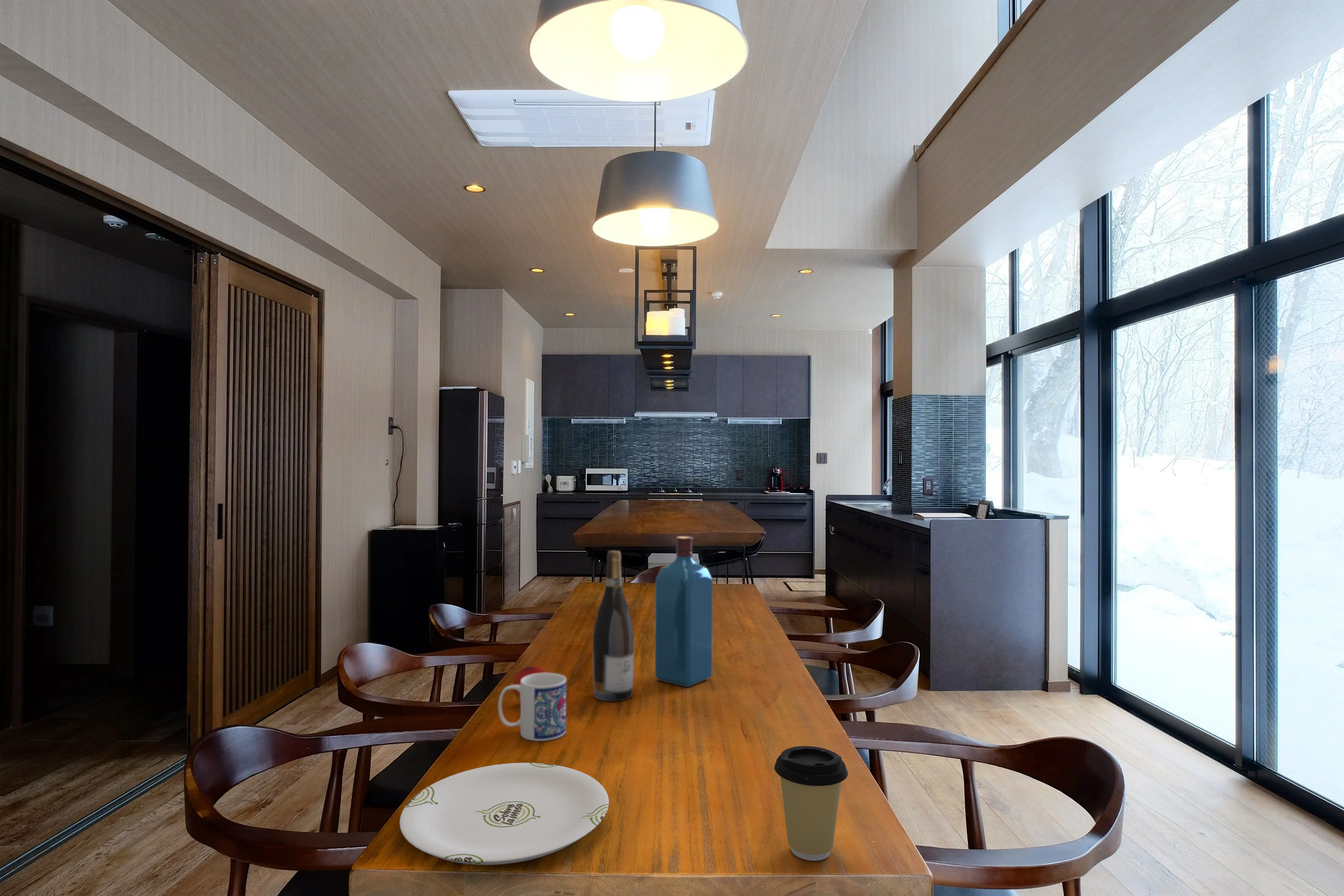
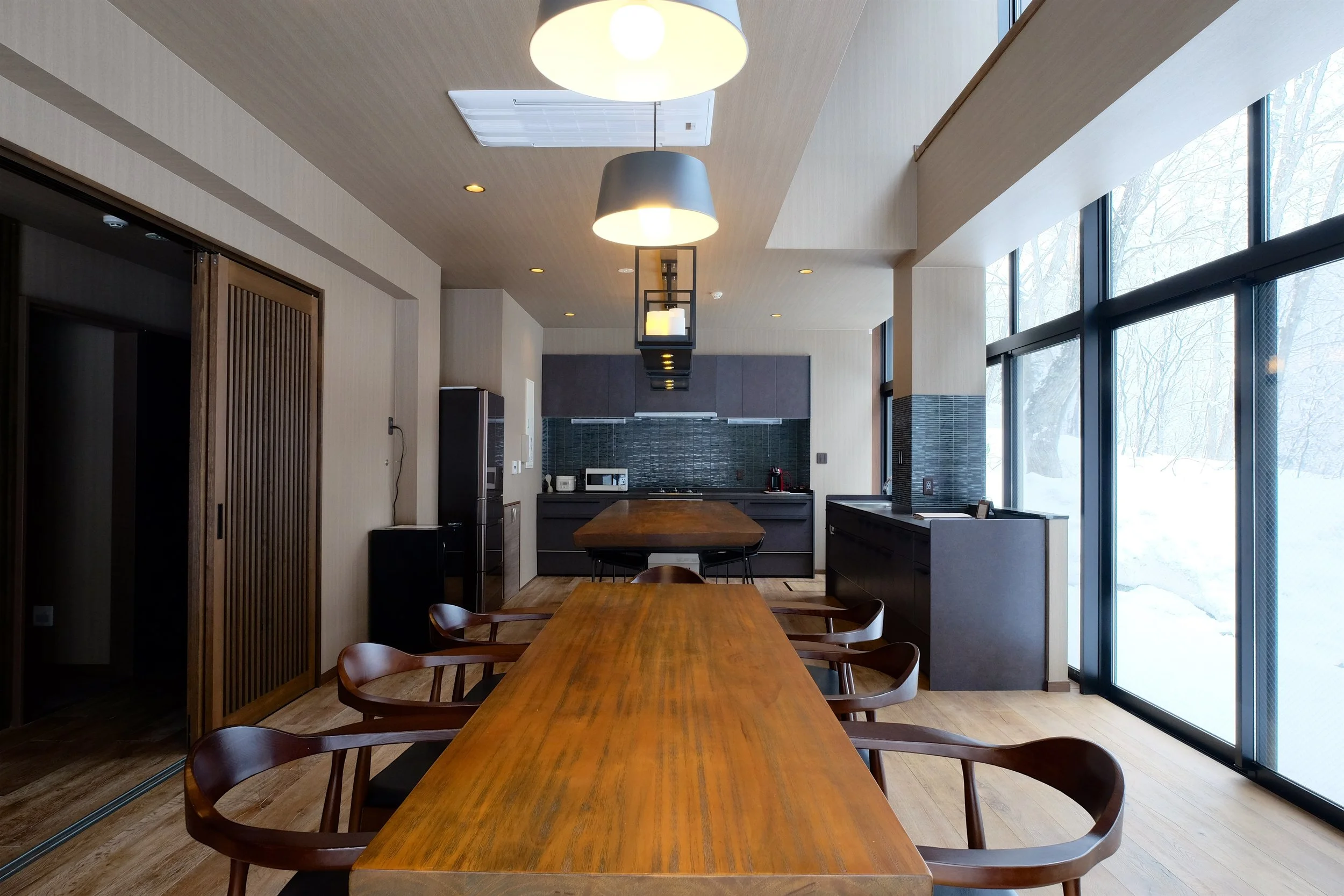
- wine bottle [592,550,634,702]
- mug [498,672,567,742]
- coffee cup [774,746,848,861]
- liquor [654,536,713,687]
- plate [399,762,609,865]
- peach [513,666,548,703]
